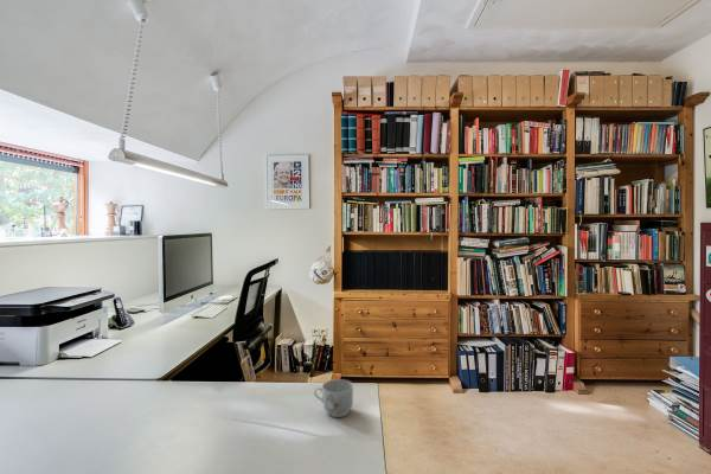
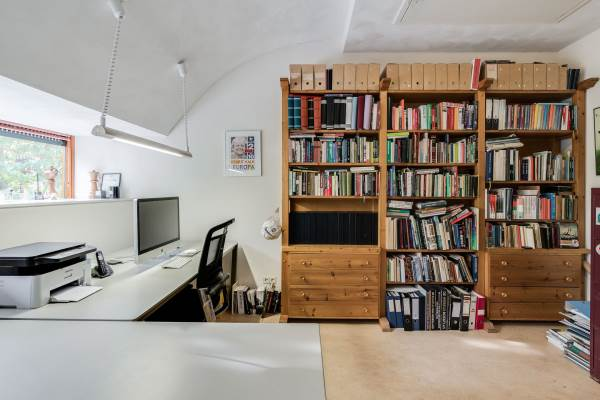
- mug [313,378,354,418]
